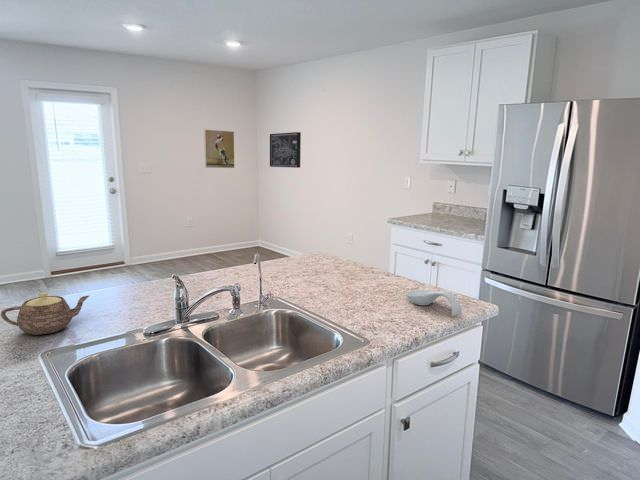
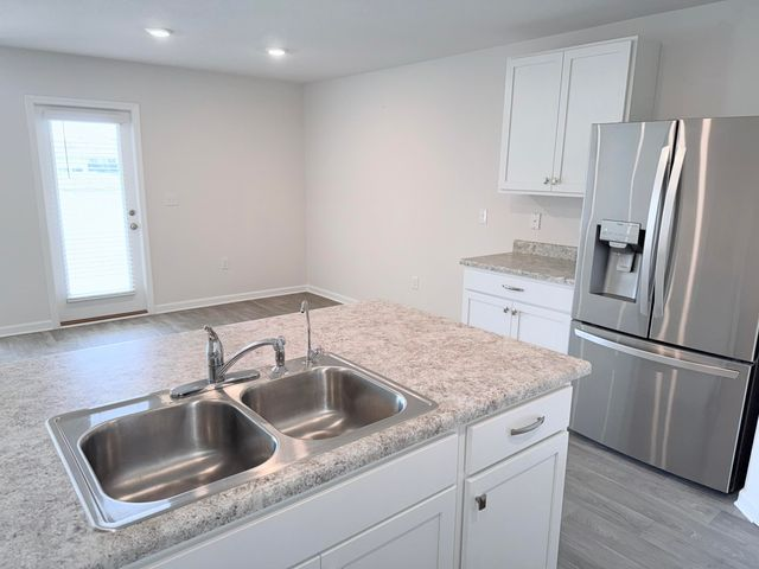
- spoon rest [405,289,463,317]
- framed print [203,129,235,169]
- wall art [269,131,302,169]
- teapot [0,292,90,336]
